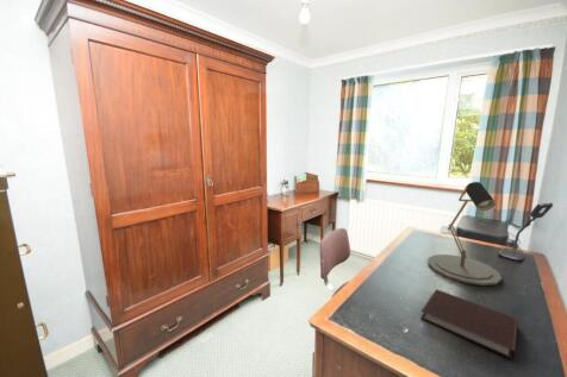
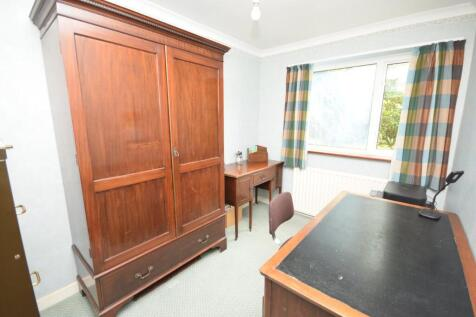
- desk lamp [426,181,503,287]
- notebook [419,288,519,362]
